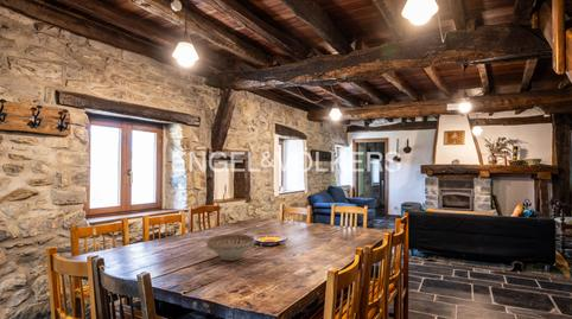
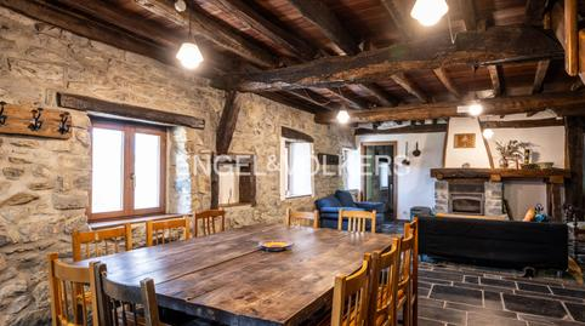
- decorative bowl [205,234,256,262]
